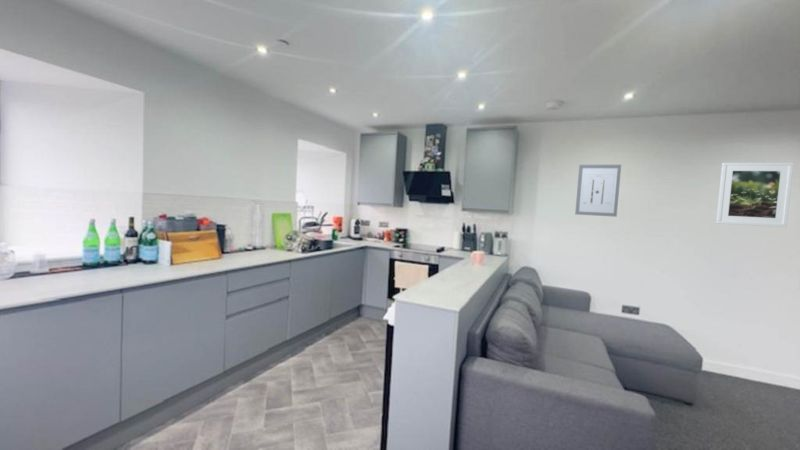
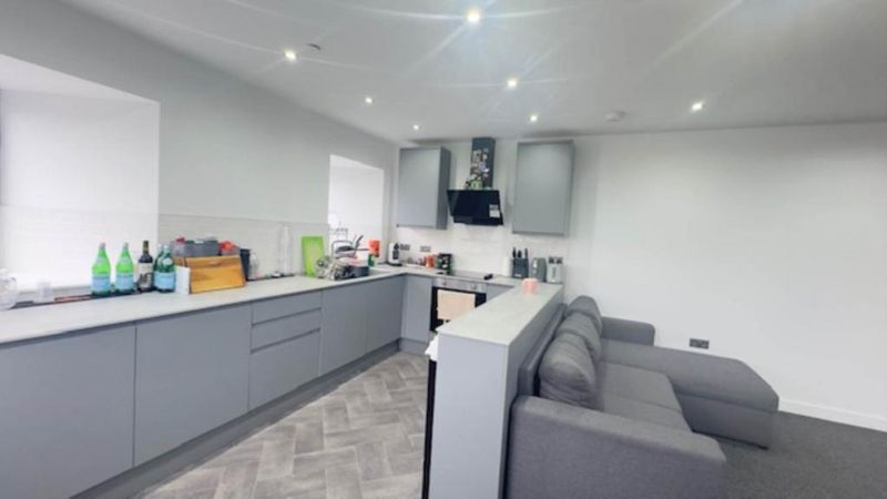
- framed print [715,161,795,228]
- wall art [574,164,622,218]
